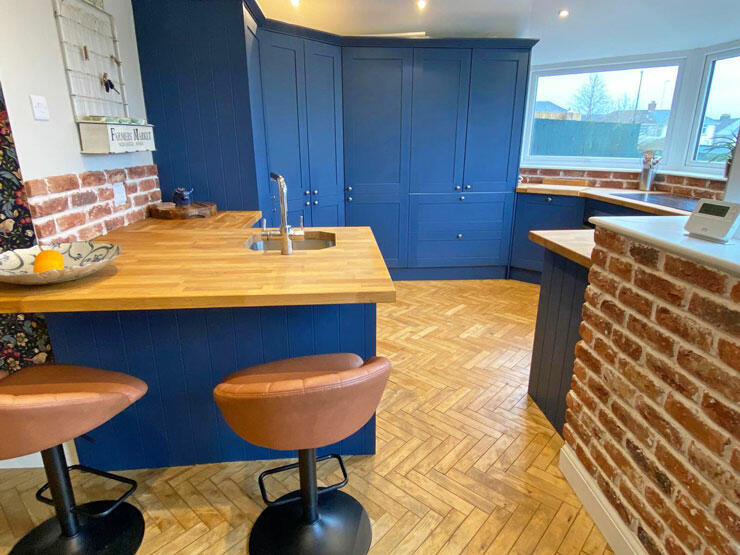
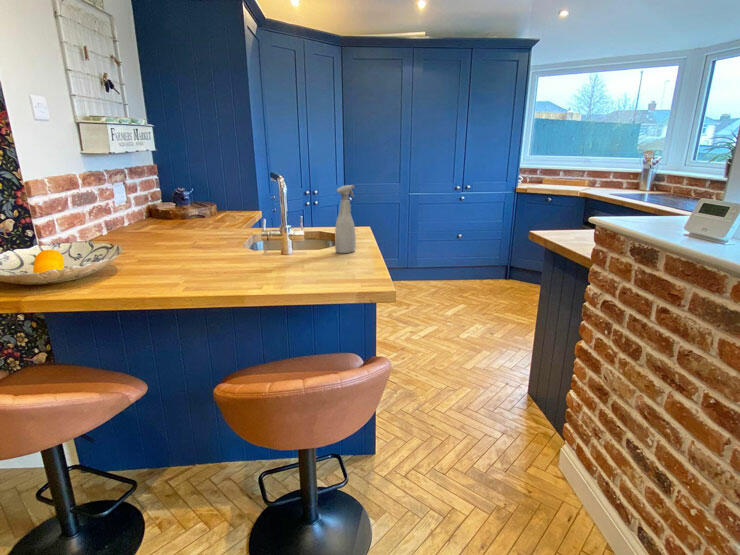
+ spray bottle [334,184,357,254]
